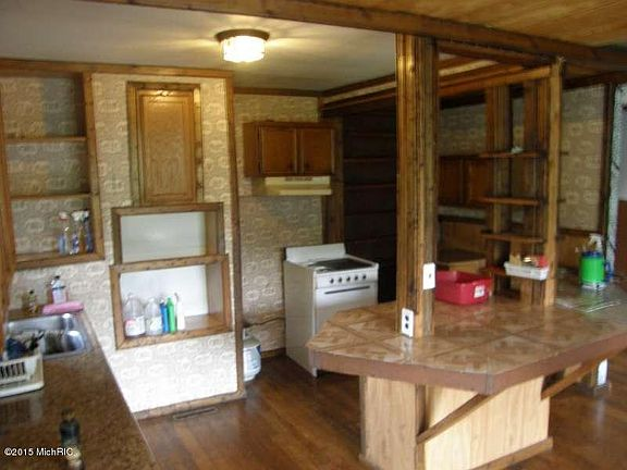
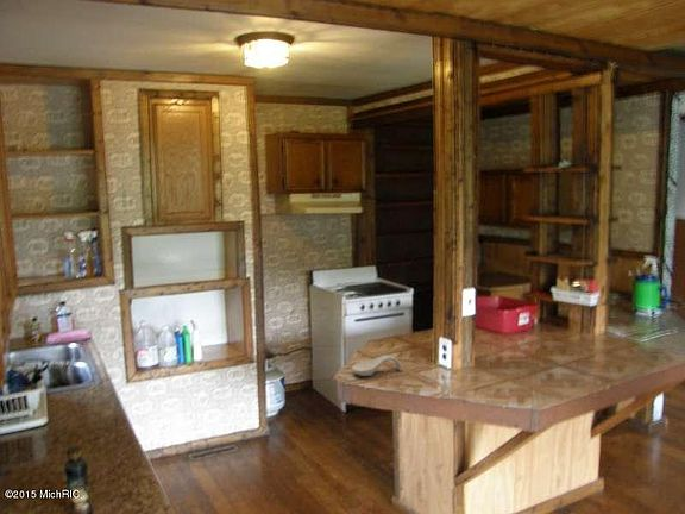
+ spoon rest [351,355,403,377]
